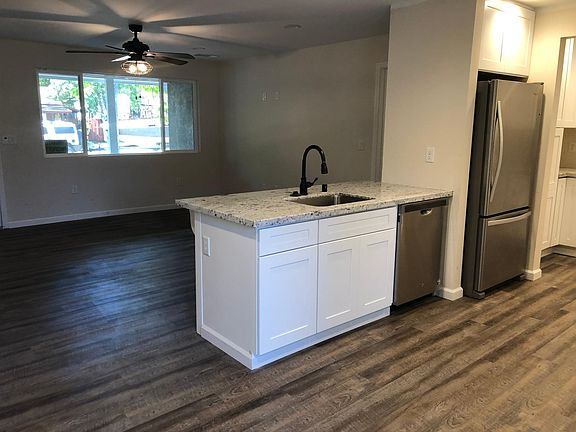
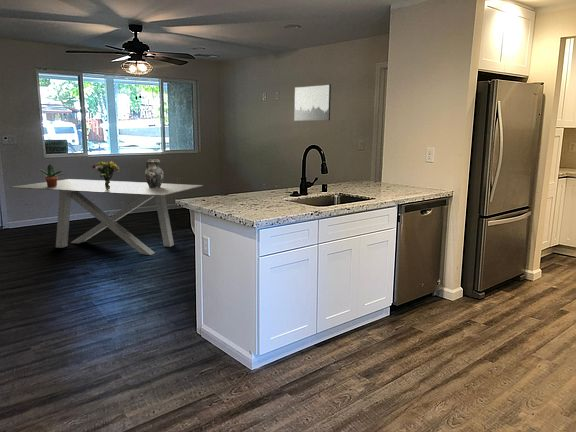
+ potted plant [37,164,65,187]
+ wall art [293,83,332,122]
+ dining table [9,178,204,256]
+ bouquet [91,160,121,189]
+ ceramic jug [144,158,165,188]
